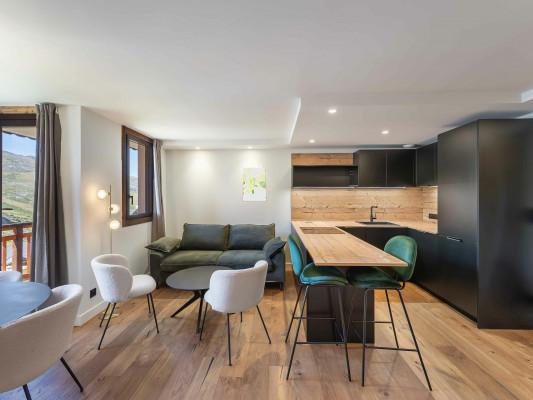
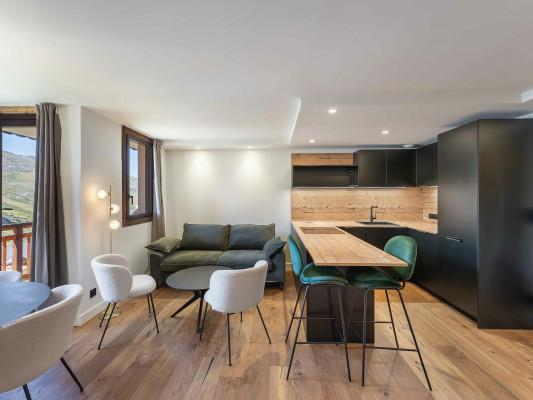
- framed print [242,166,267,202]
